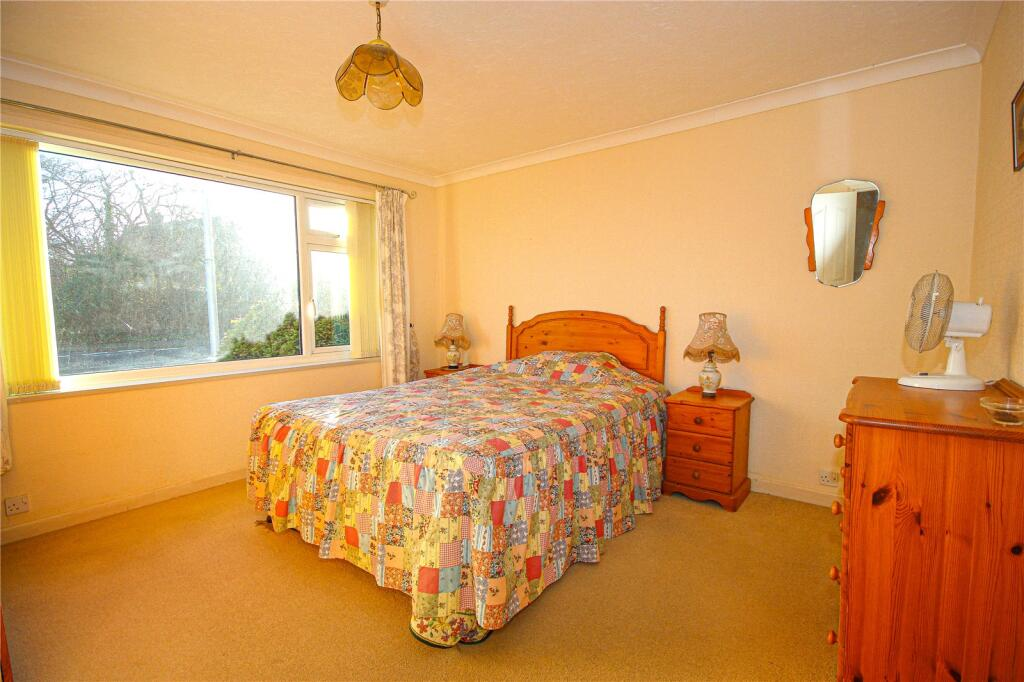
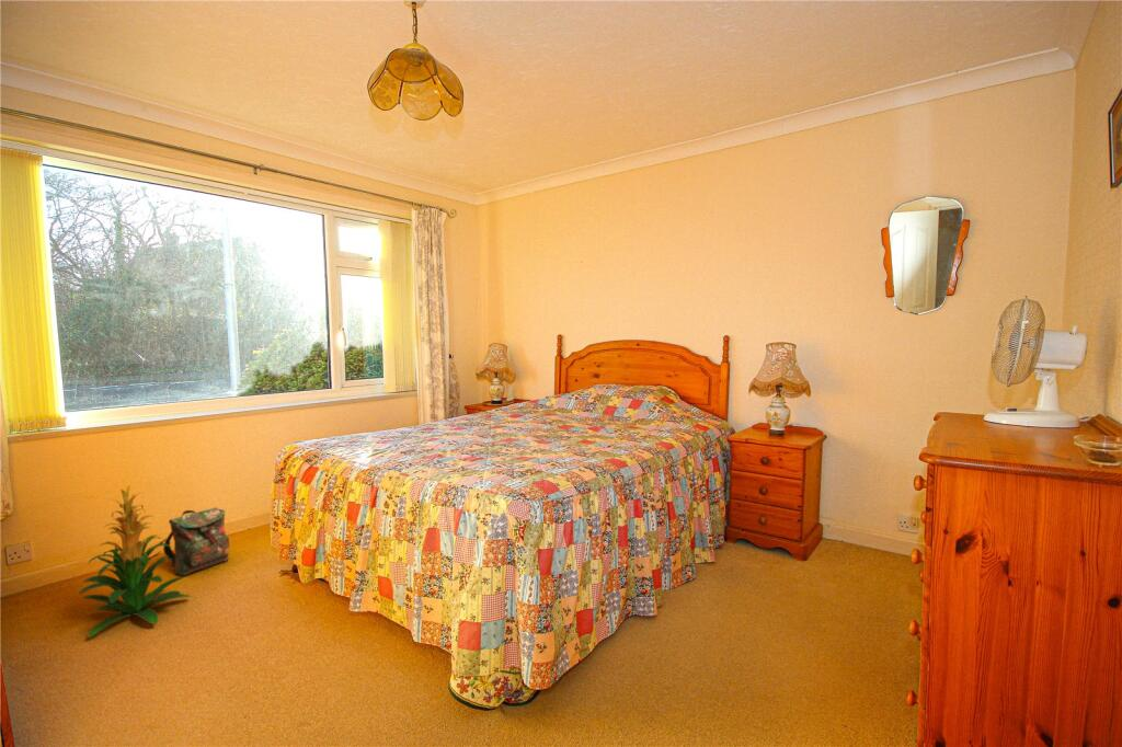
+ backpack [162,506,230,576]
+ indoor plant [77,485,193,640]
